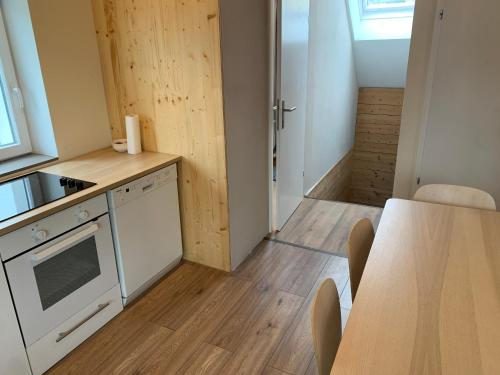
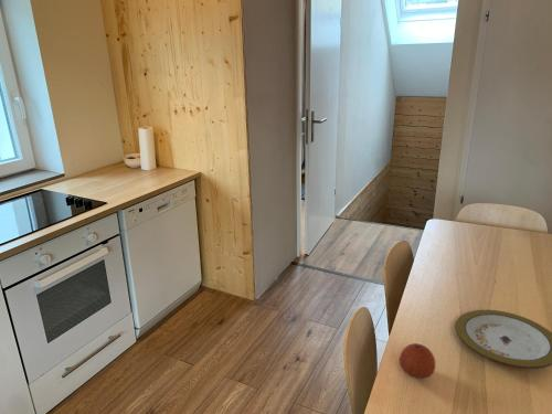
+ fruit [397,342,436,379]
+ plate [454,309,552,370]
